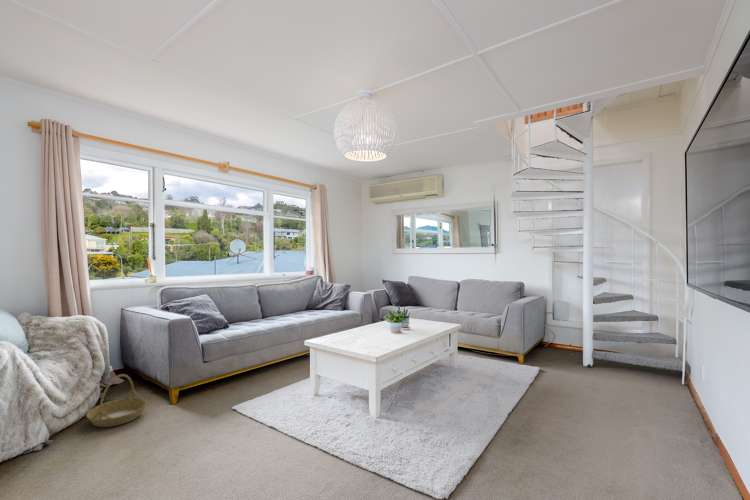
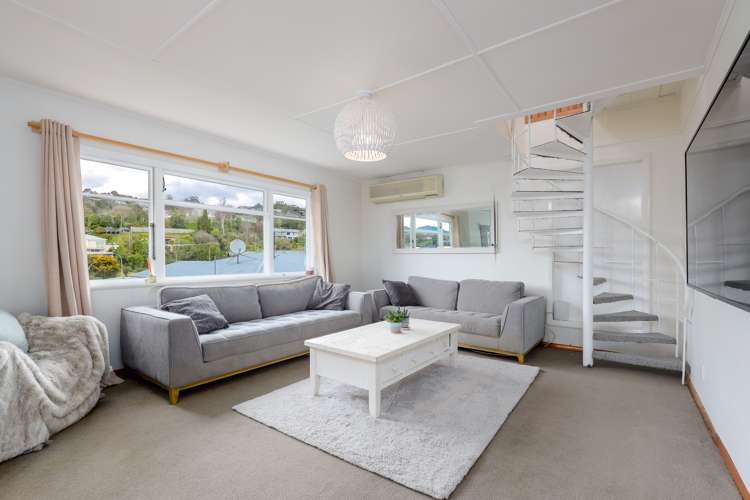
- basket [85,373,148,428]
